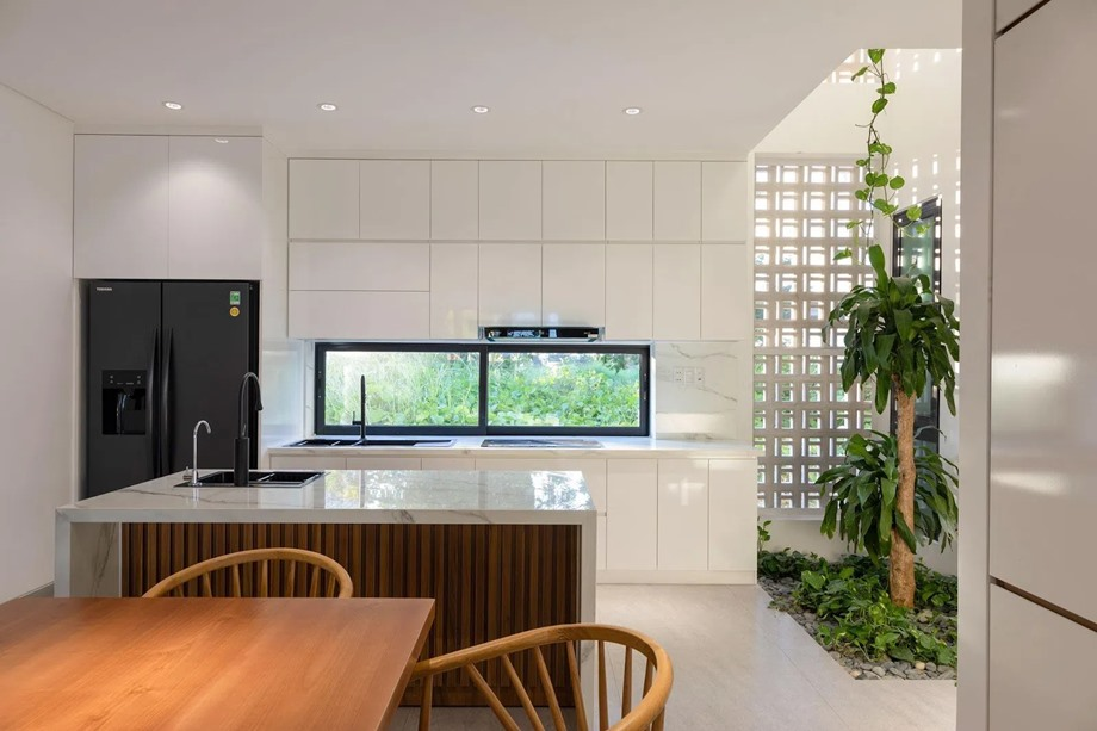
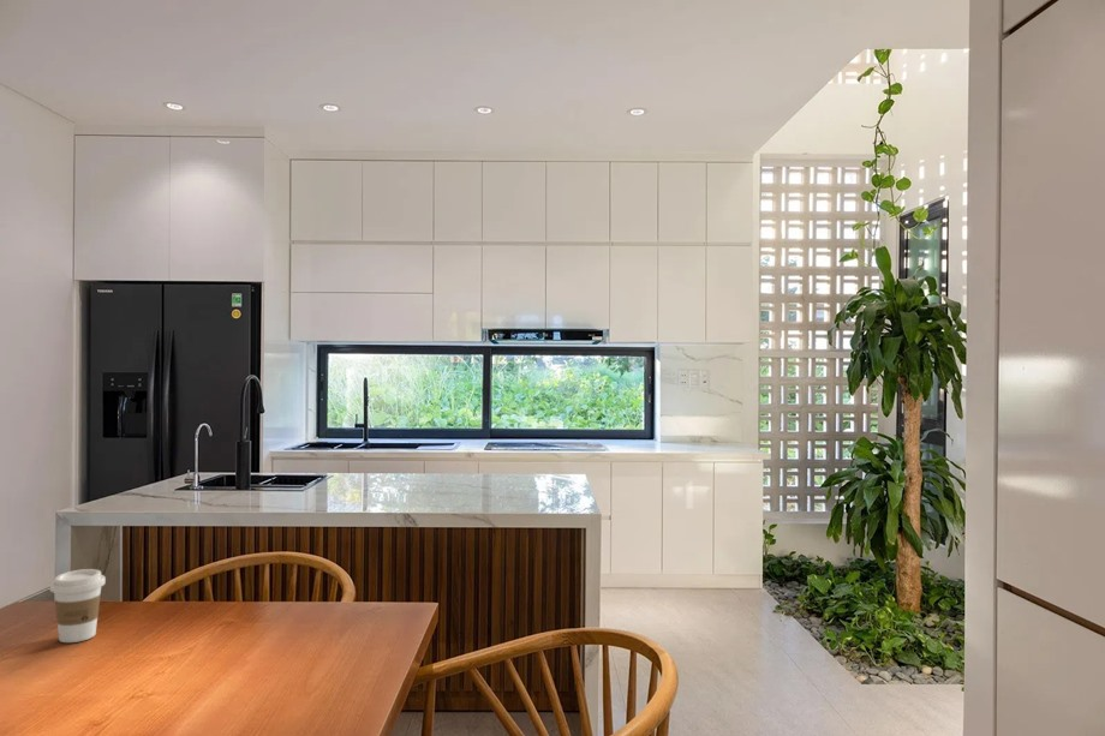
+ coffee cup [49,568,107,644]
